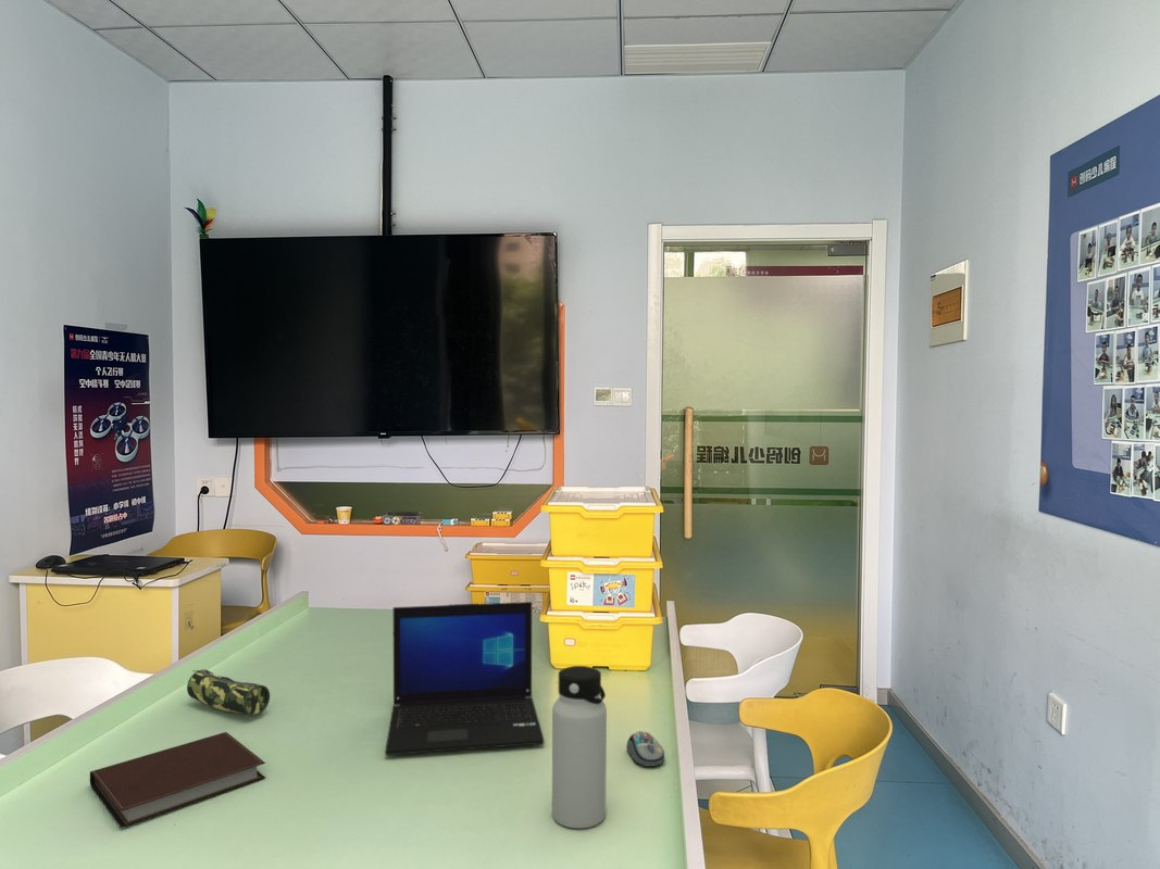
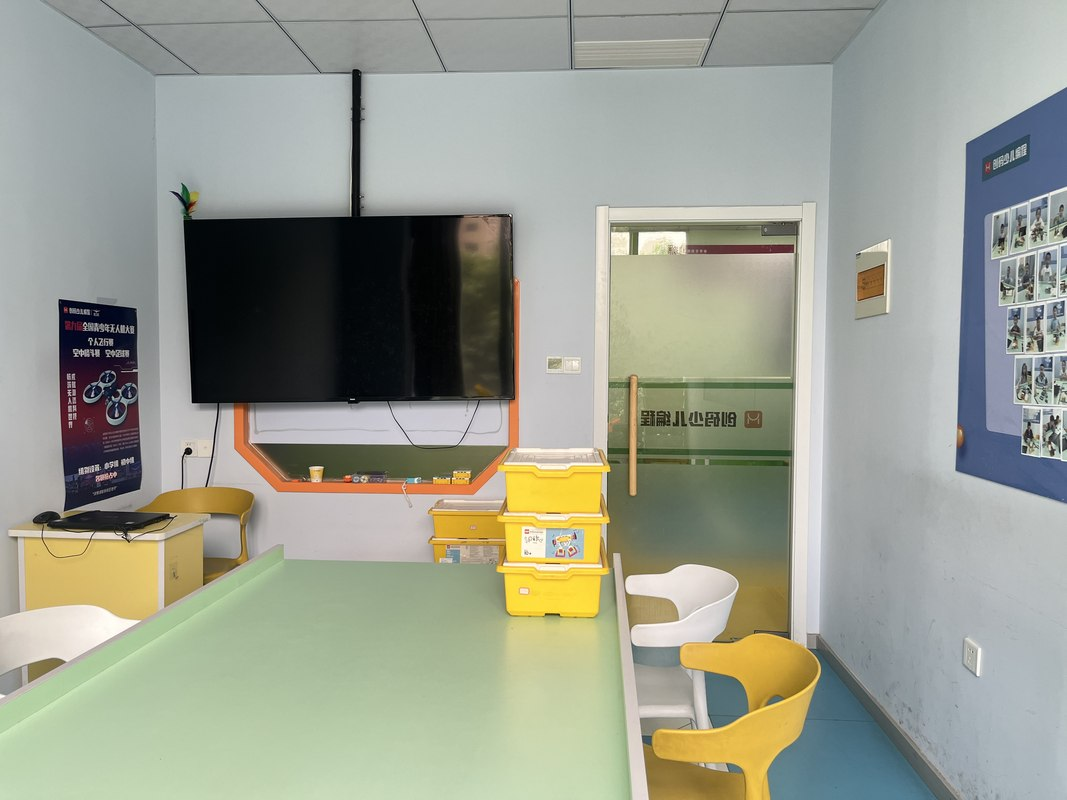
- laptop [384,601,545,756]
- computer mouse [626,730,665,768]
- pencil case [186,668,271,717]
- water bottle [551,665,608,829]
- notebook [89,731,266,829]
